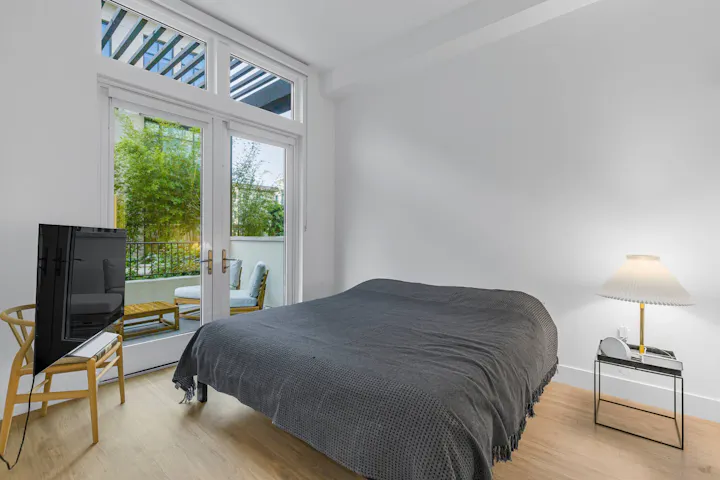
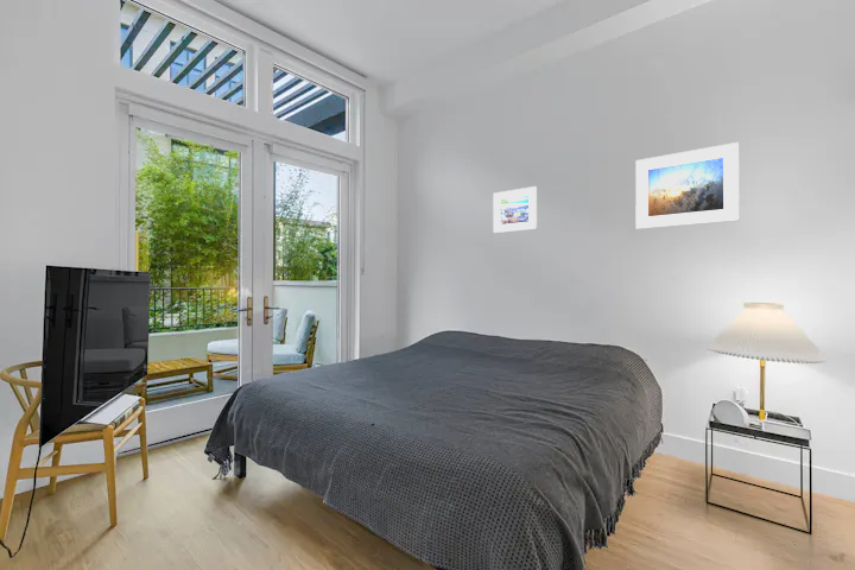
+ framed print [634,141,741,230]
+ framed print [493,185,538,234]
